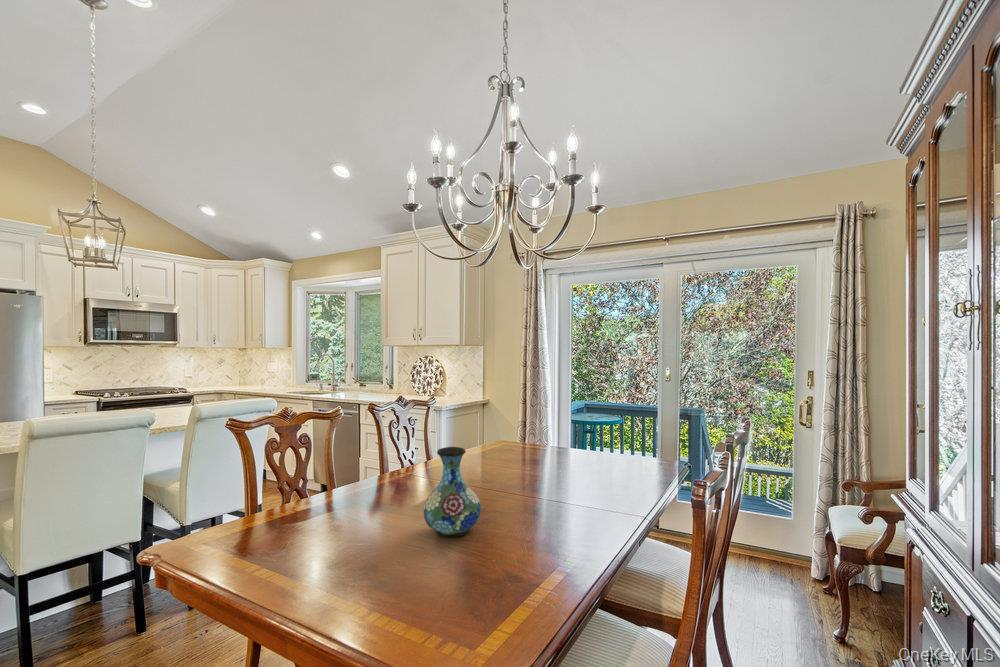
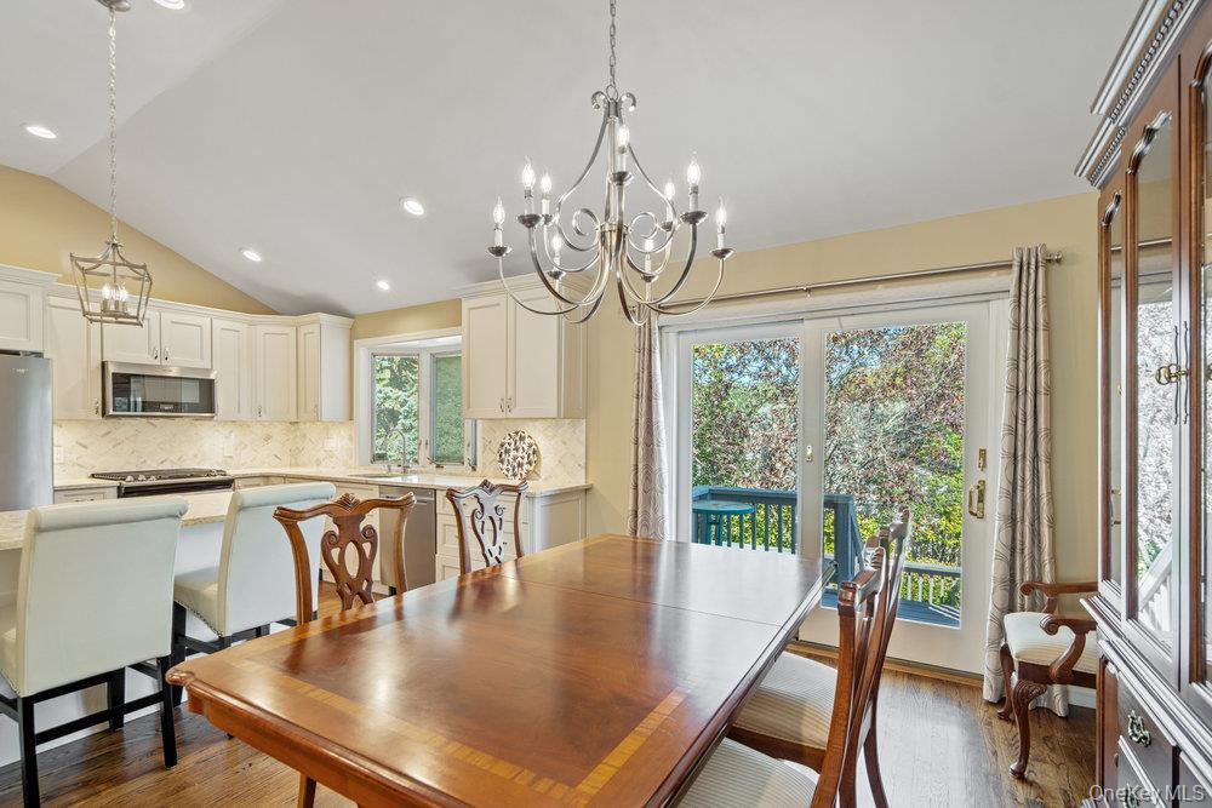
- vase [423,446,482,538]
